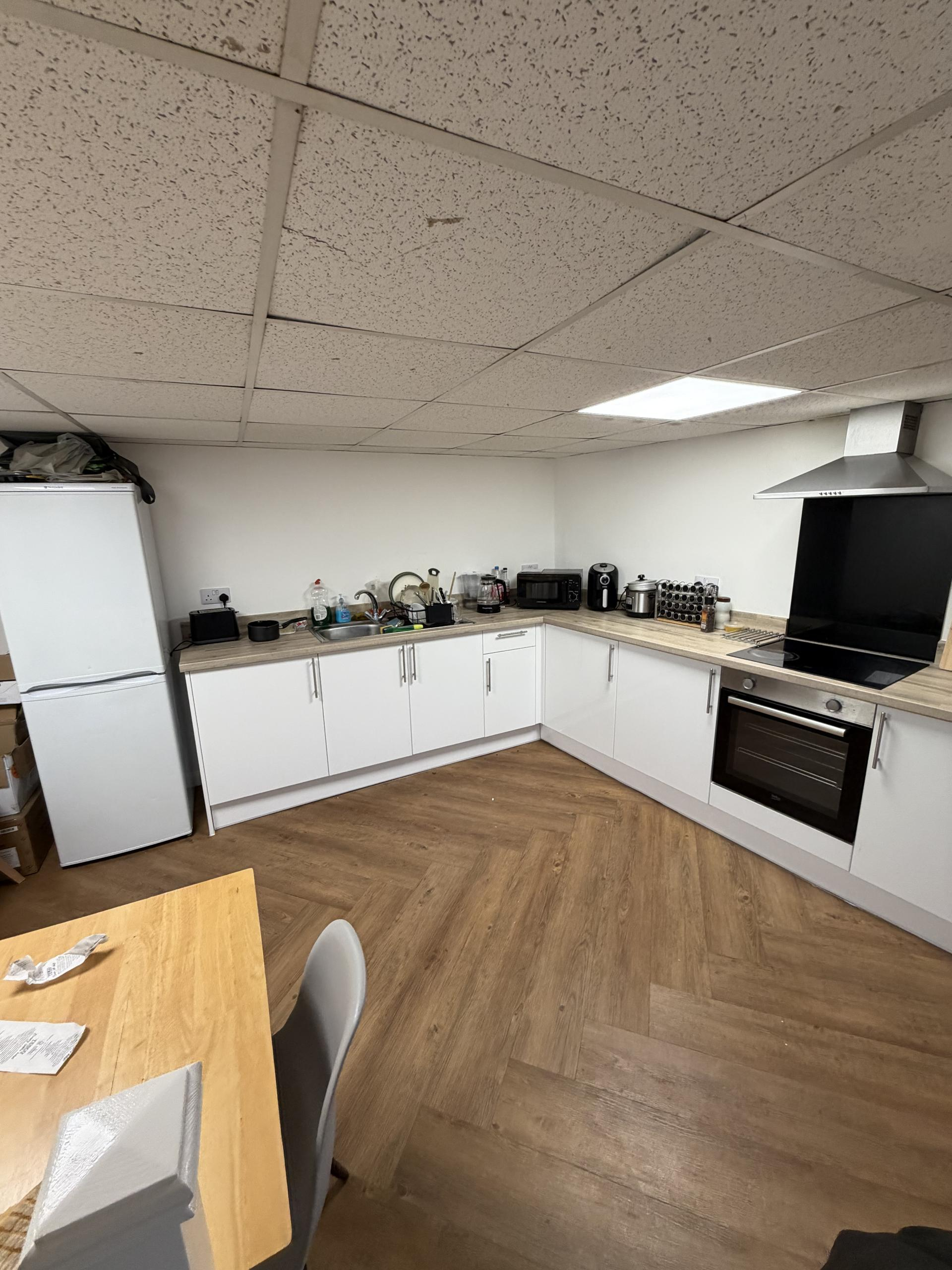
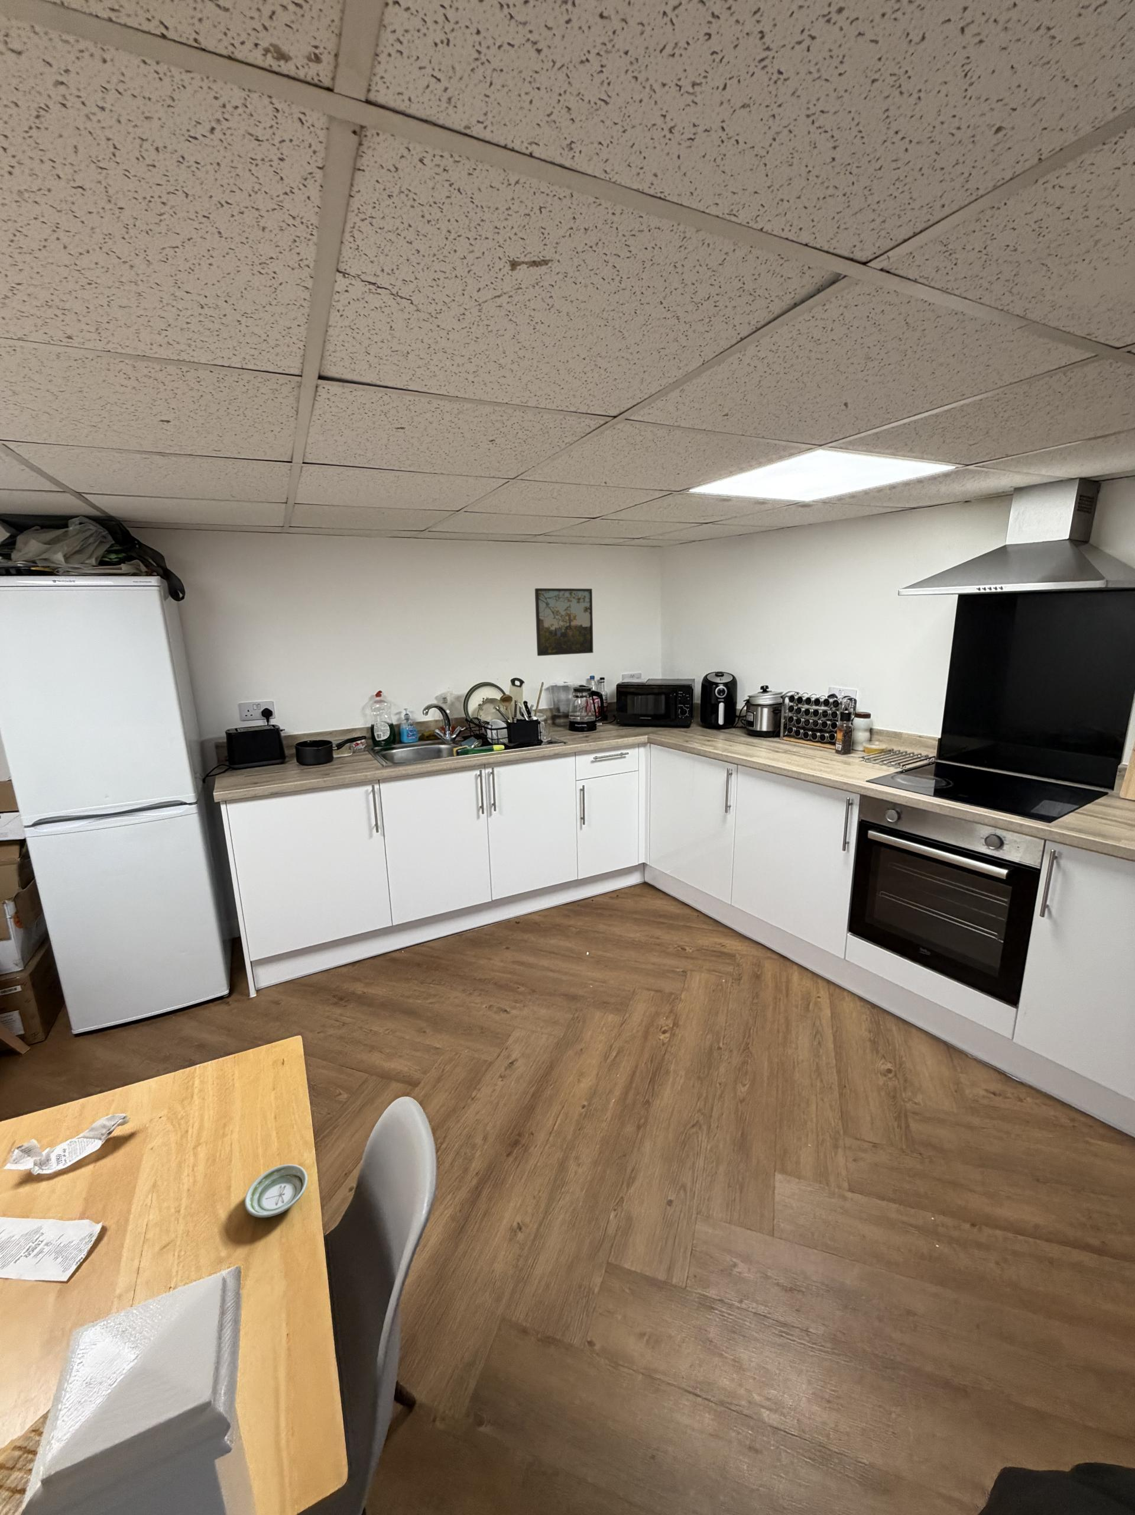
+ saucer [244,1163,308,1218]
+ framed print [534,588,594,656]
